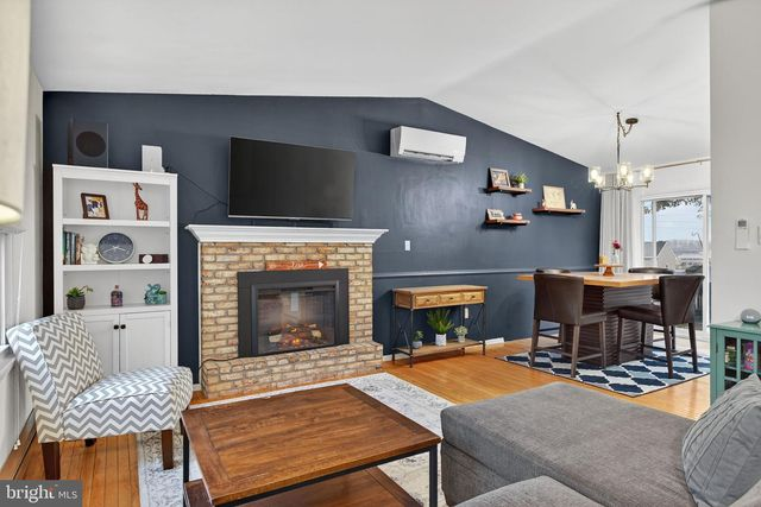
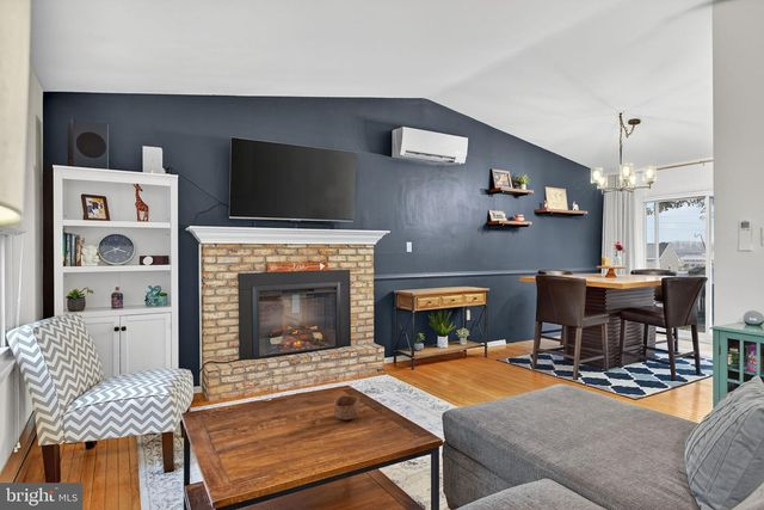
+ bowl [333,394,361,420]
